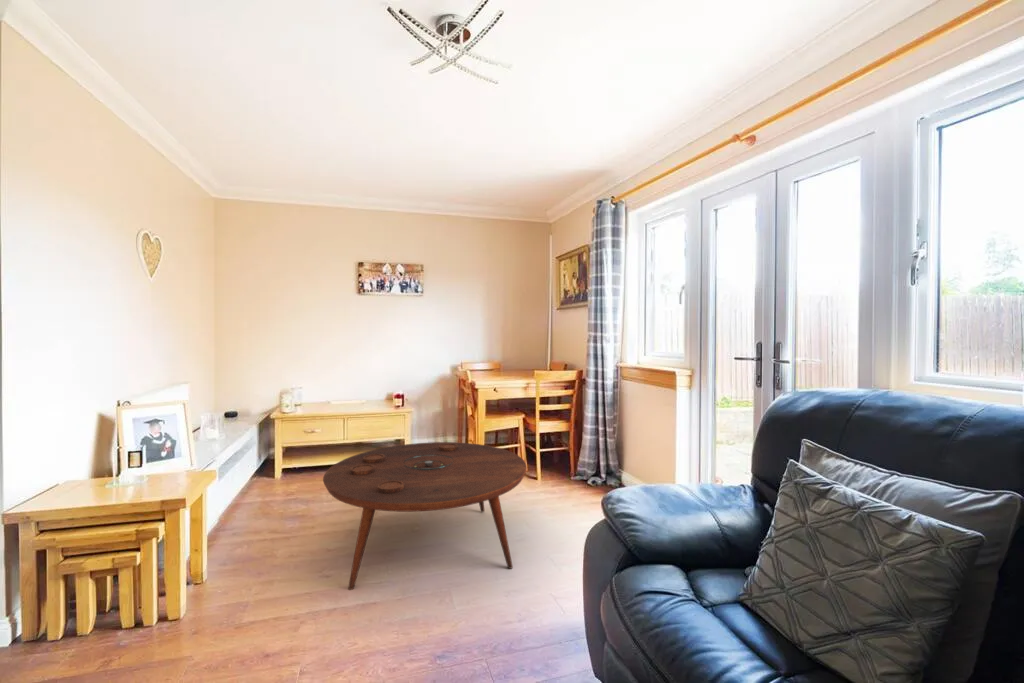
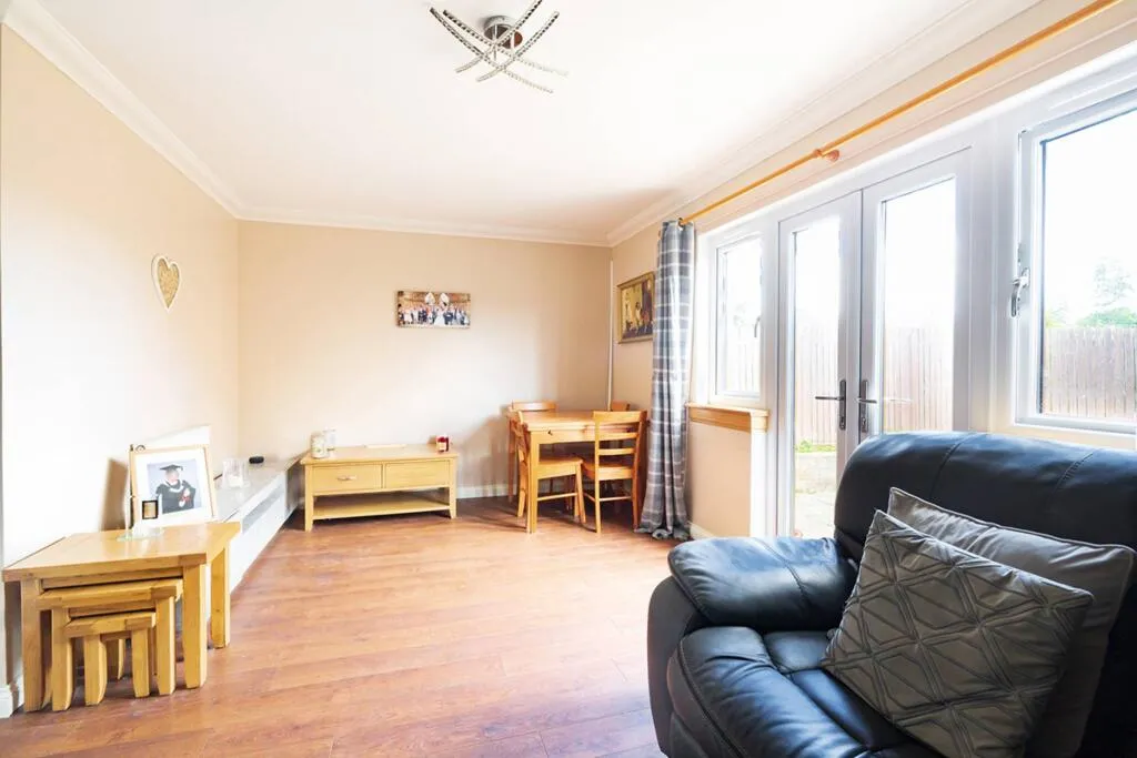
- coffee table [322,441,528,591]
